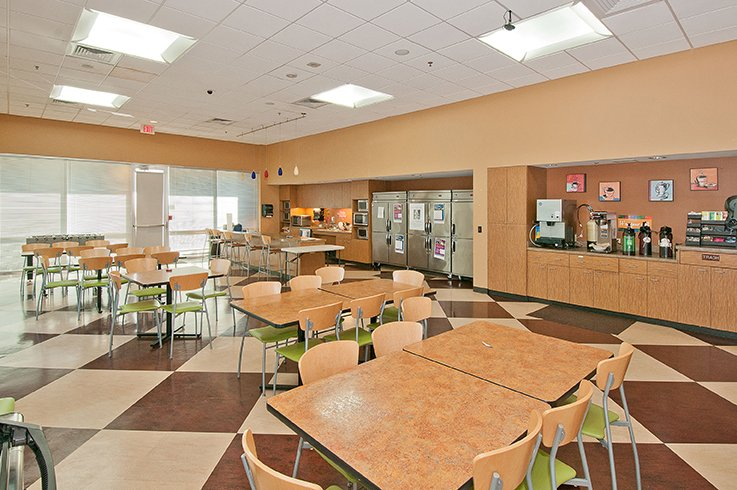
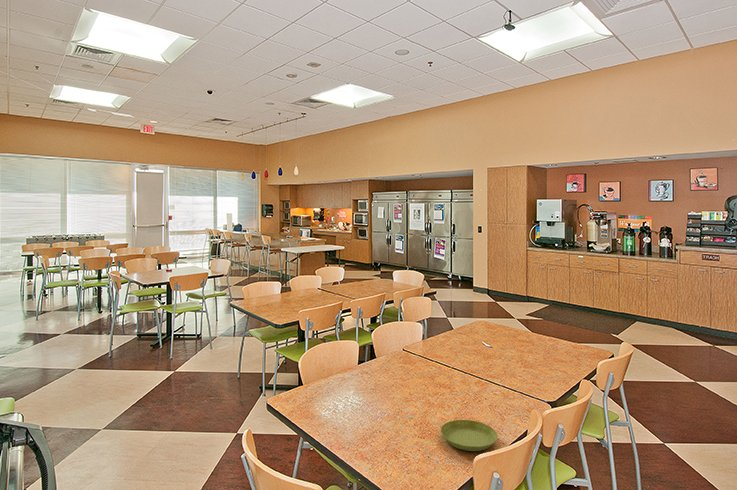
+ saucer [440,419,499,452]
